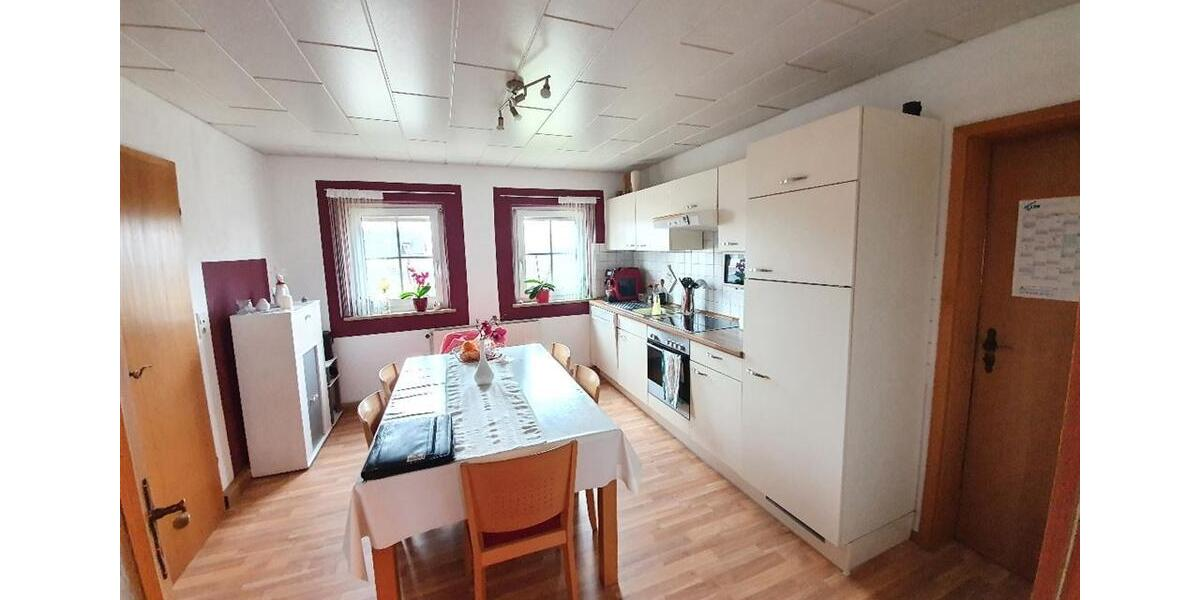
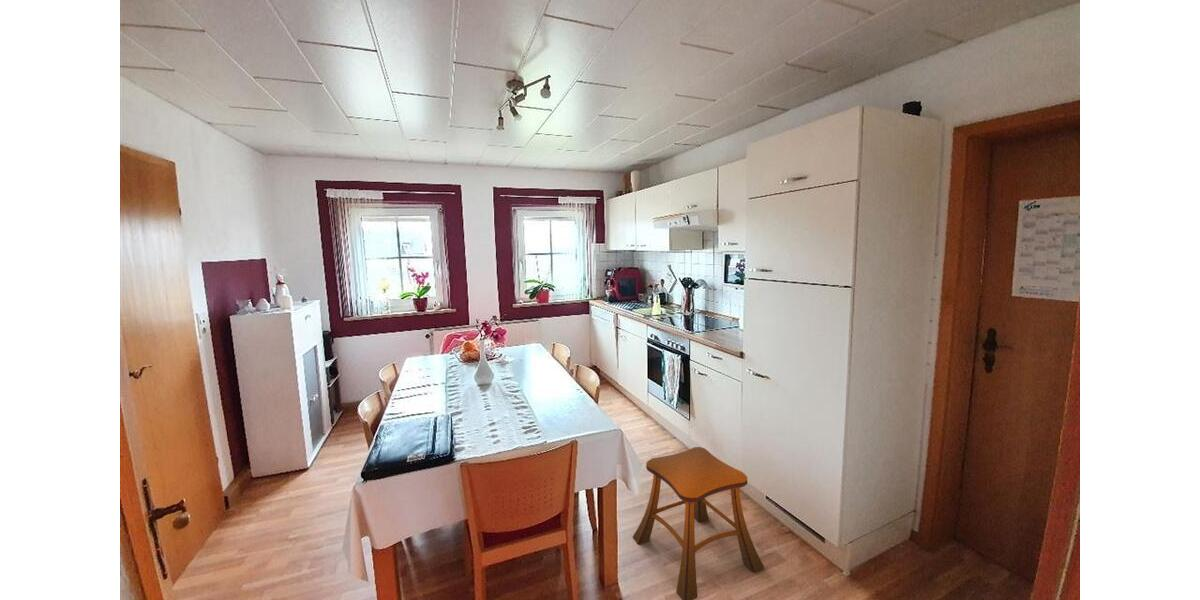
+ stool [632,446,765,600]
